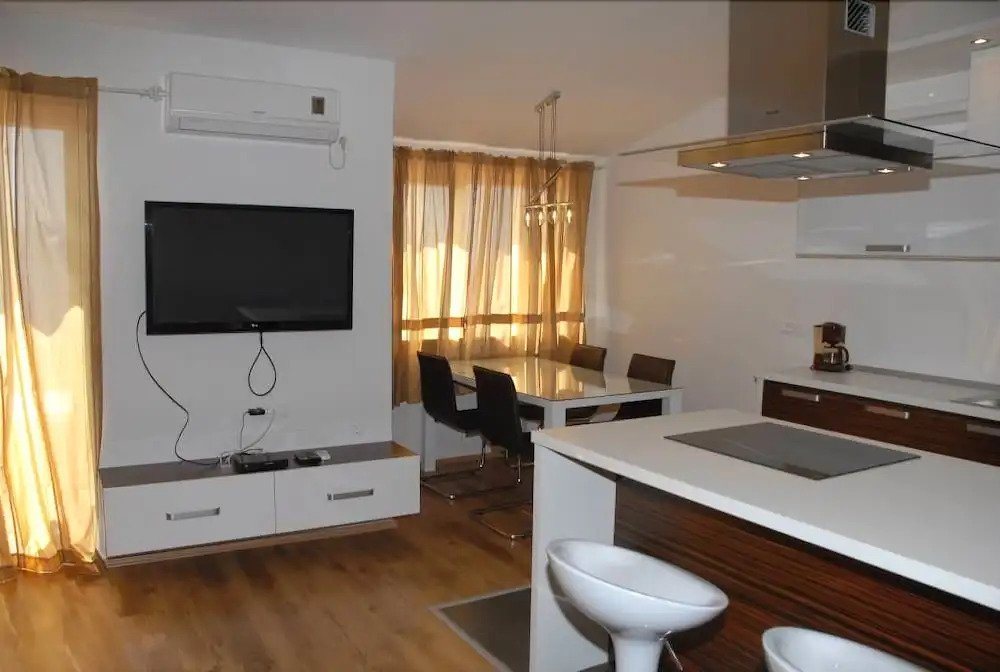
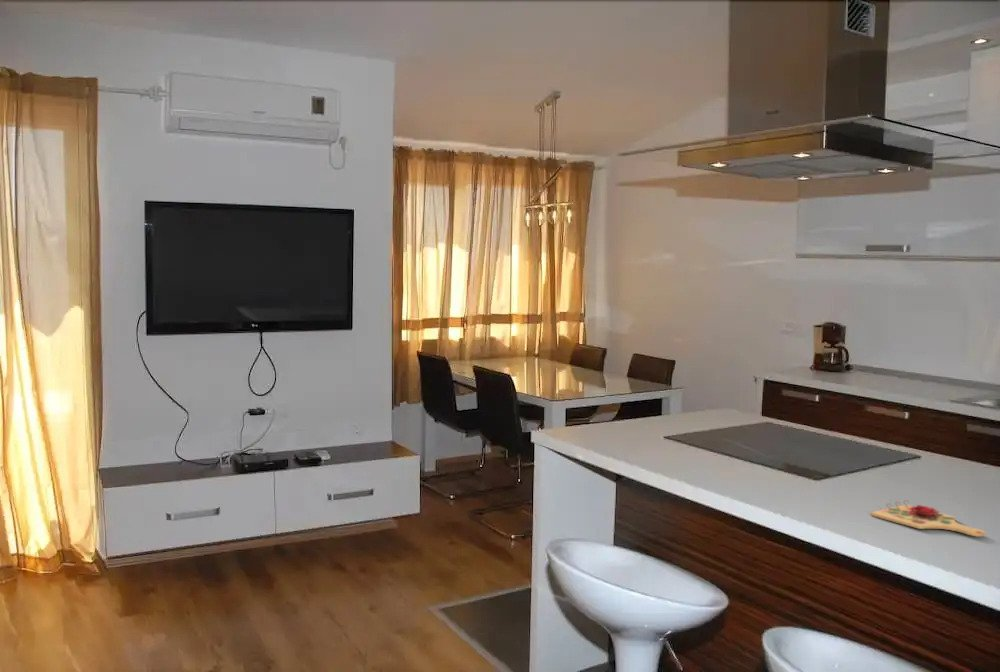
+ cutting board [870,499,986,537]
